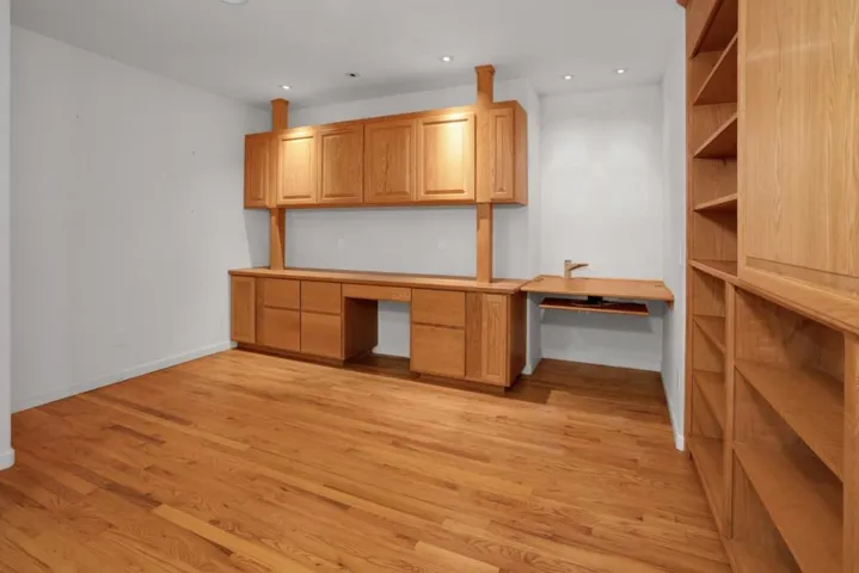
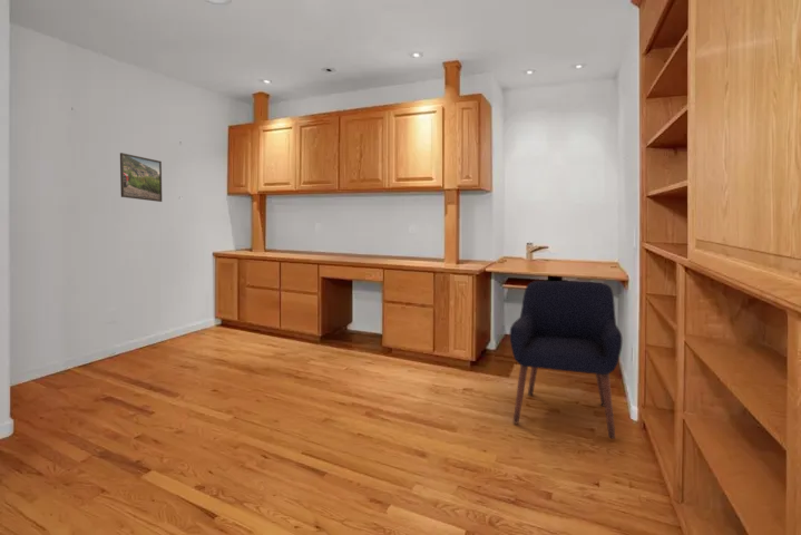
+ chair [509,280,624,440]
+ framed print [119,152,163,203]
